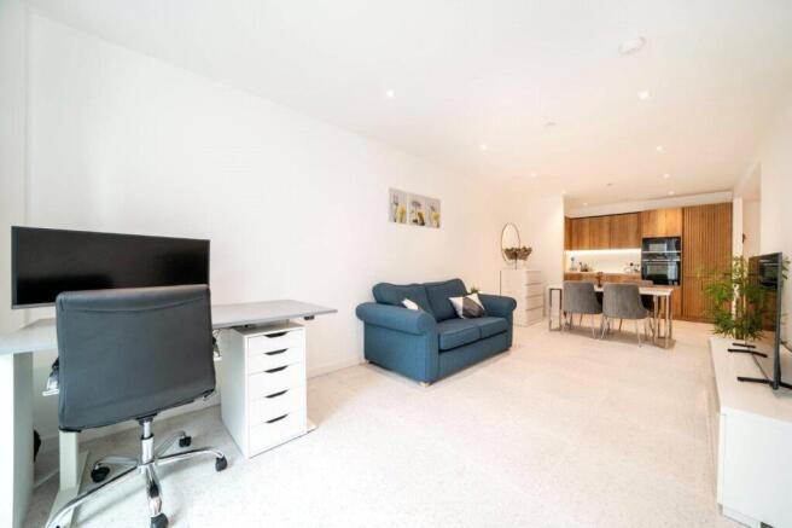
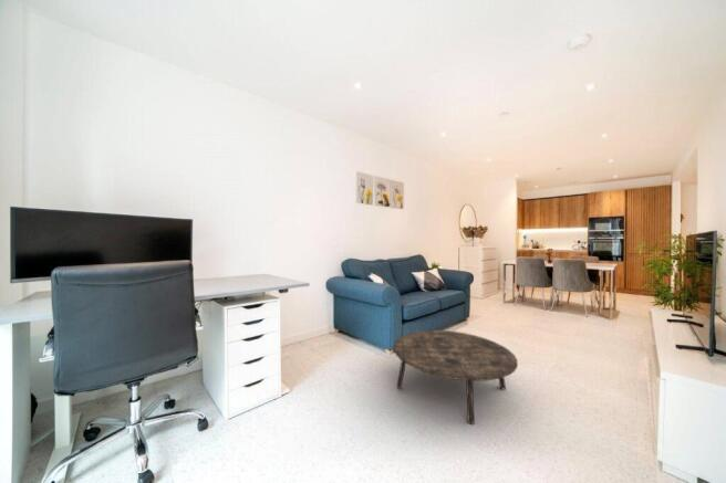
+ coffee table [393,329,519,426]
